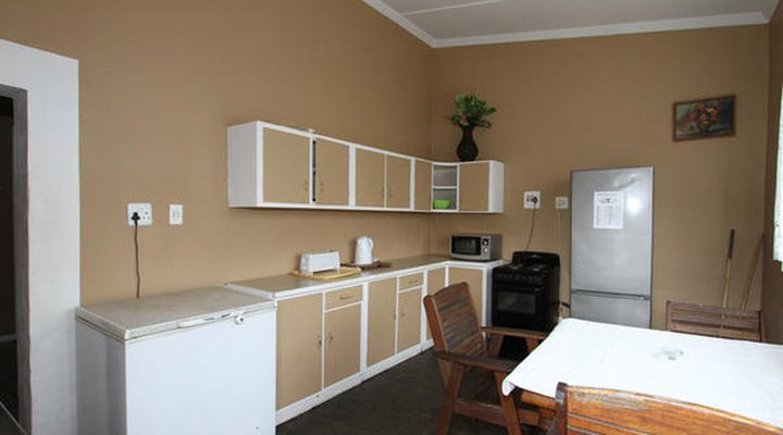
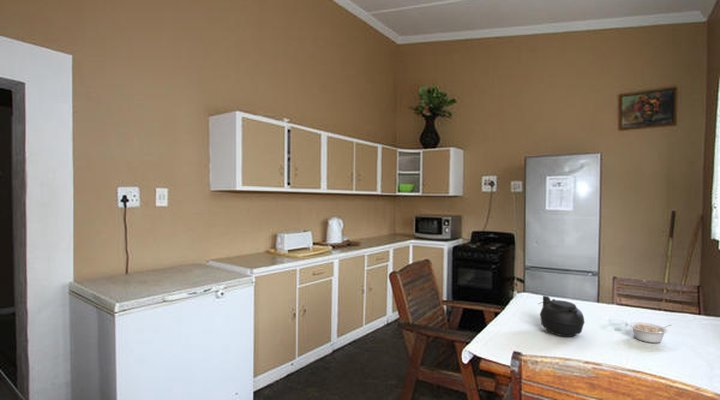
+ teapot [538,295,586,338]
+ legume [629,321,673,344]
